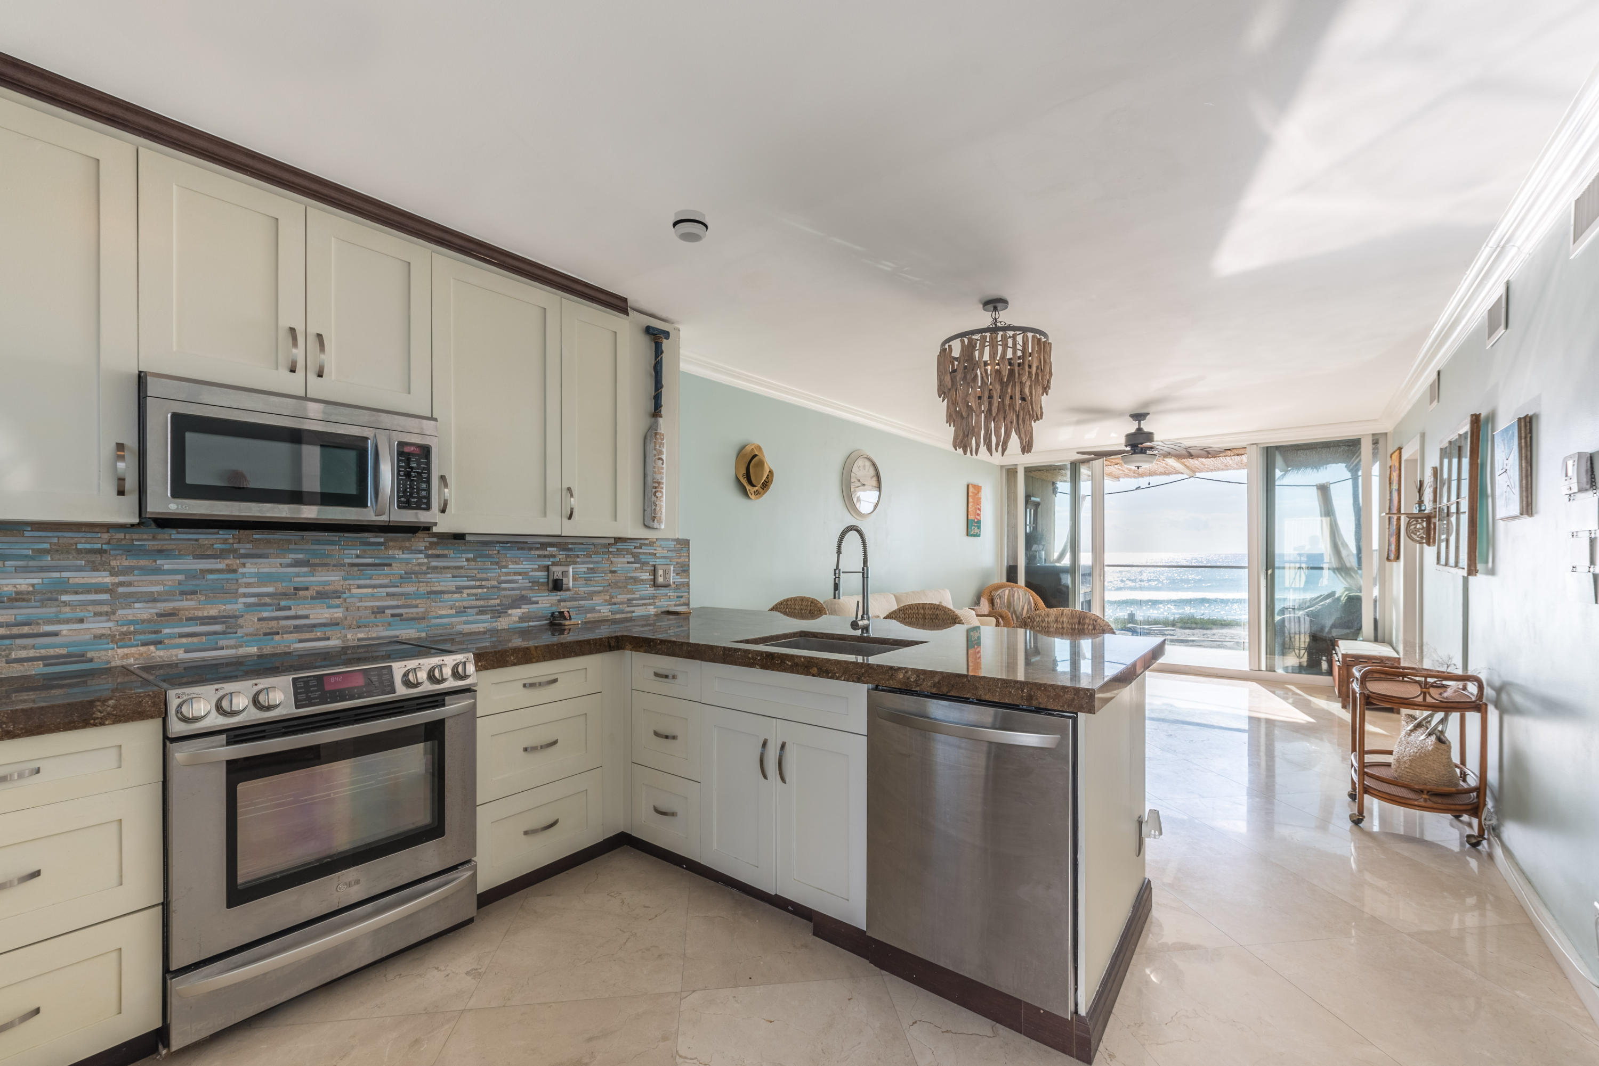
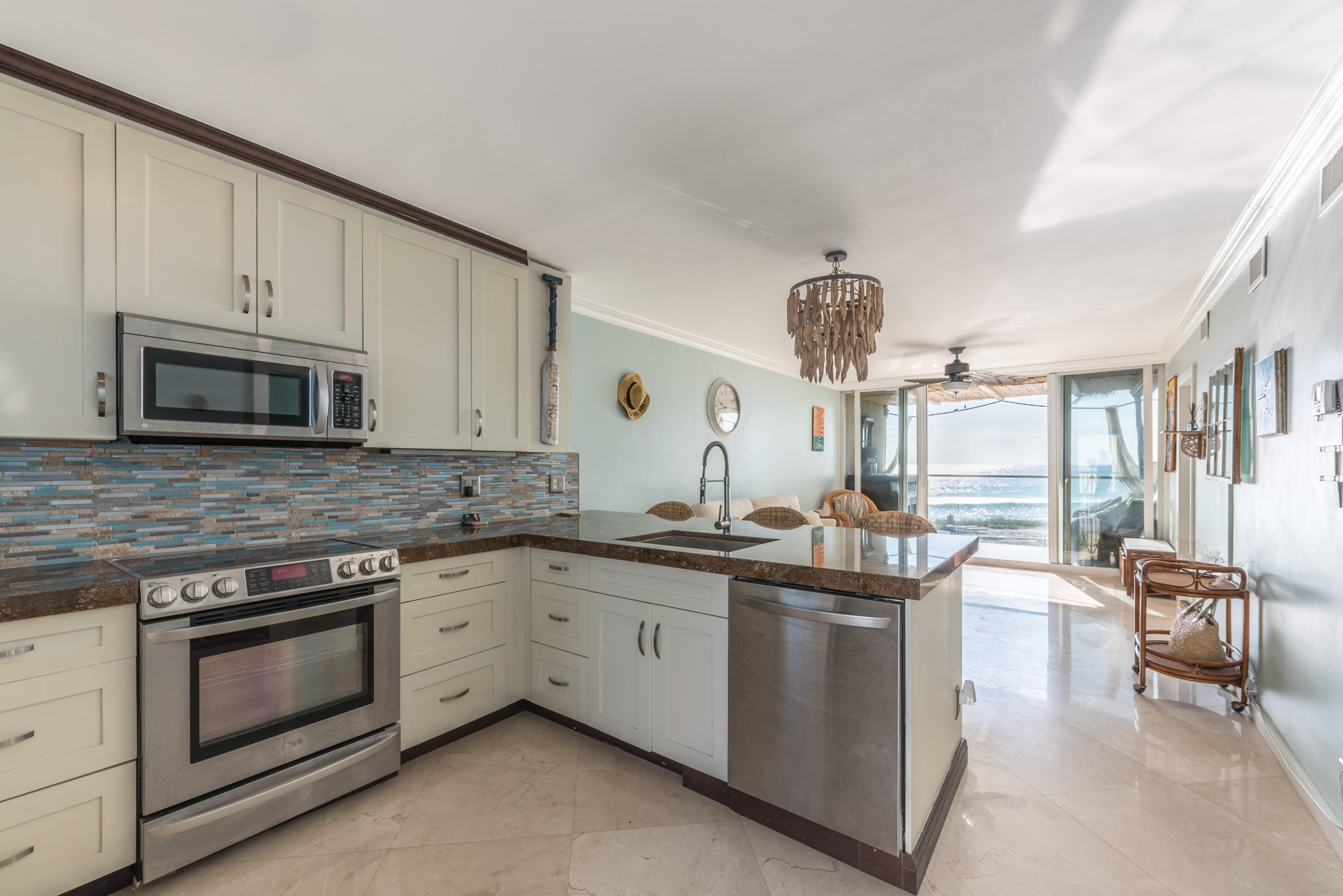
- smoke detector [672,208,708,244]
